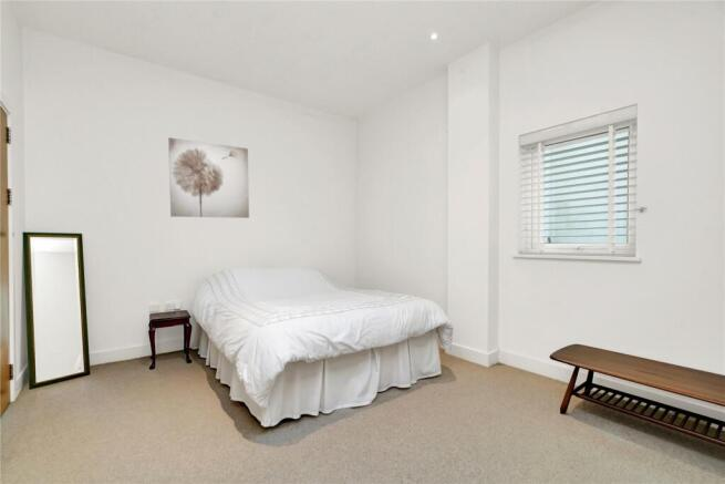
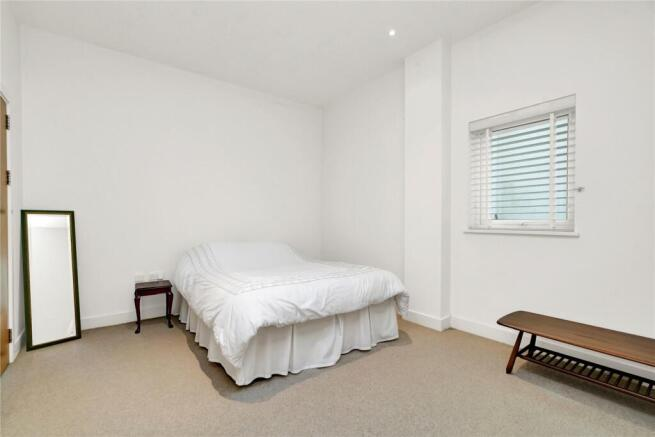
- wall art [167,136,250,219]
